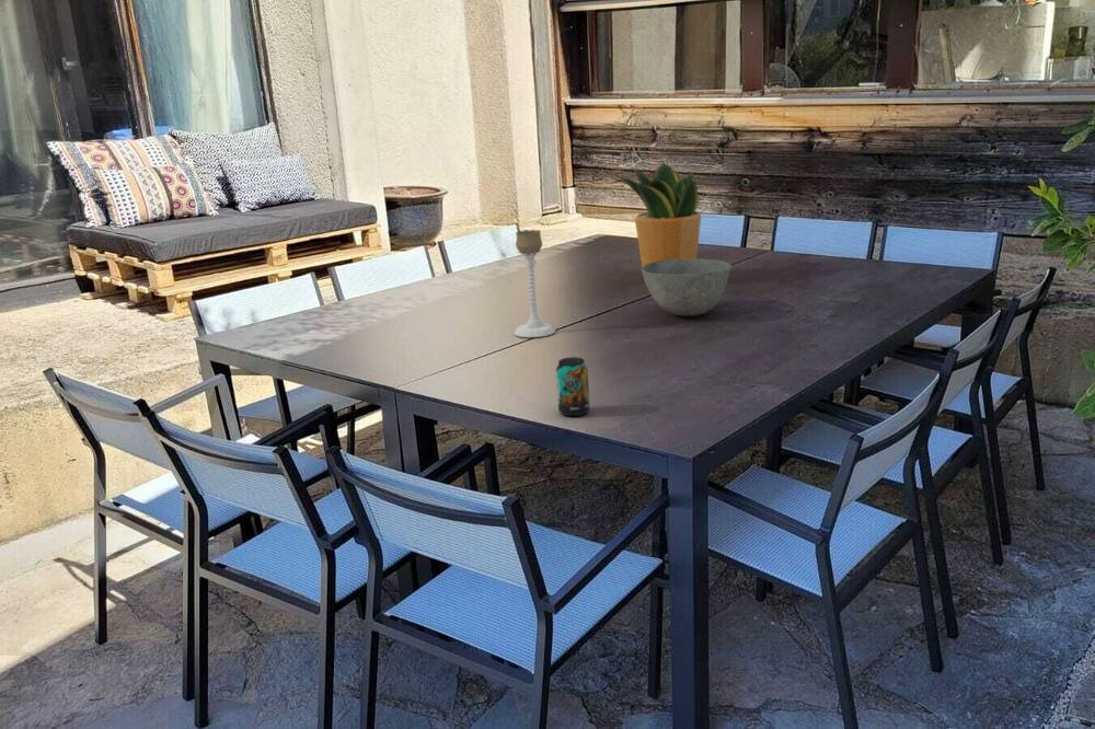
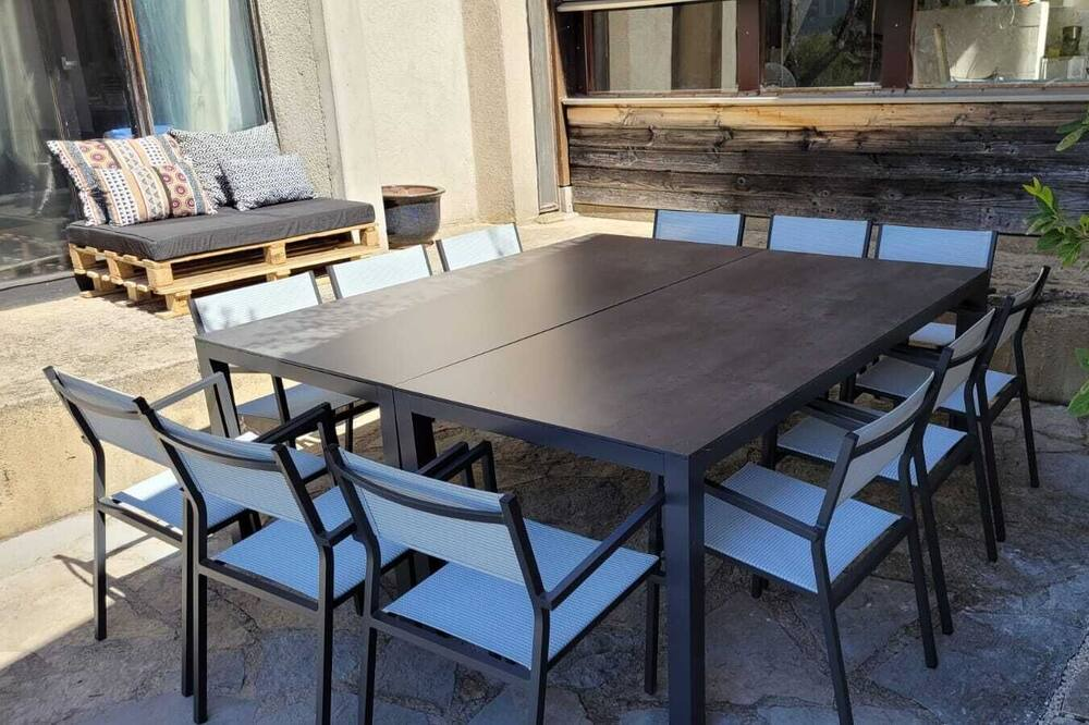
- beverage can [555,356,591,417]
- bowl [641,257,733,317]
- candle holder [512,229,556,338]
- potted plant [612,160,714,281]
